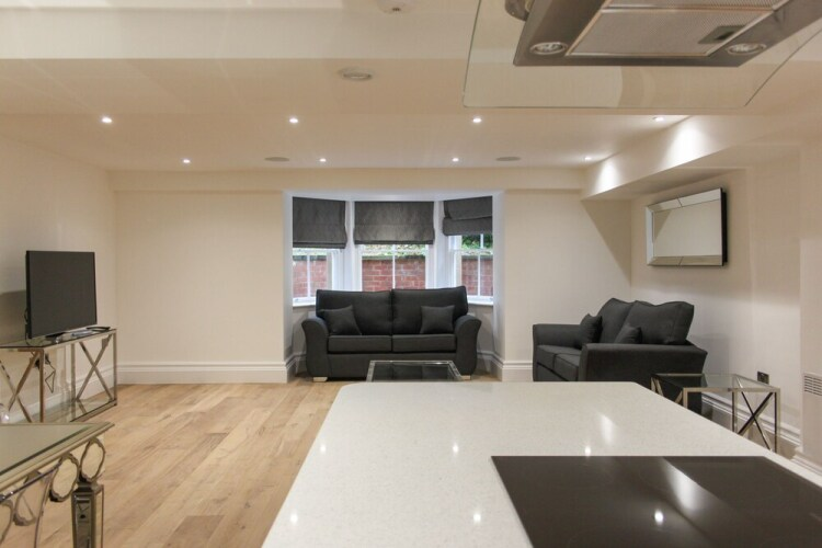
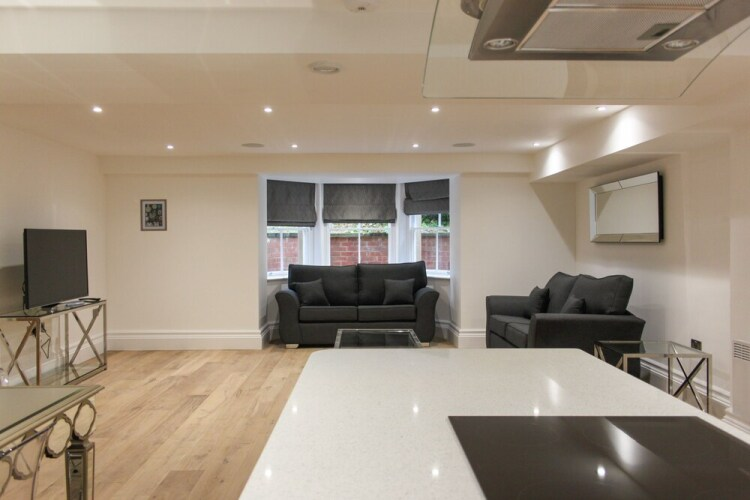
+ wall art [139,198,168,232]
